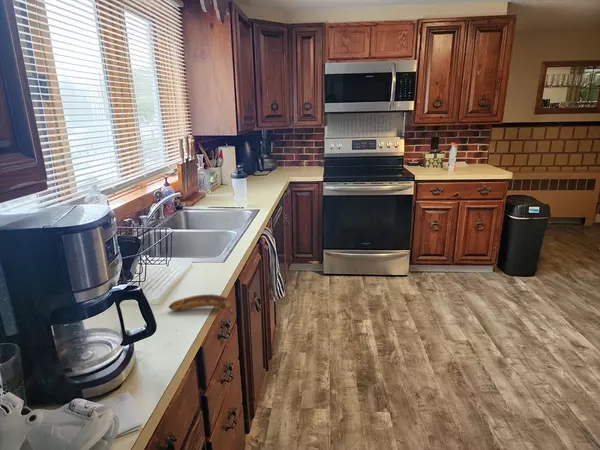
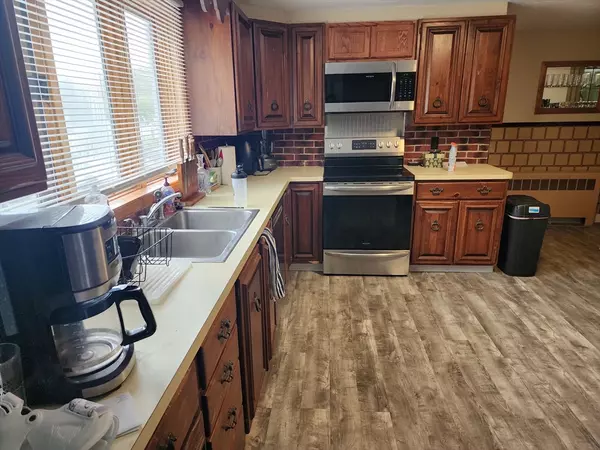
- banana [168,293,234,315]
